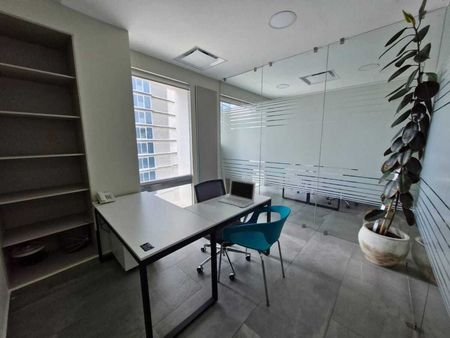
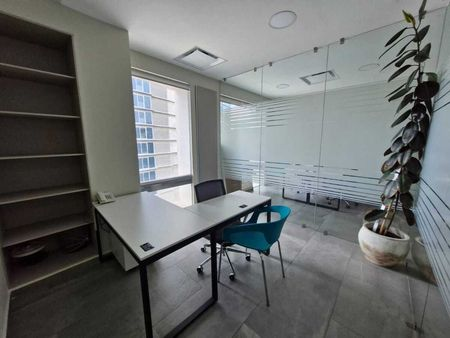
- laptop [217,178,257,209]
